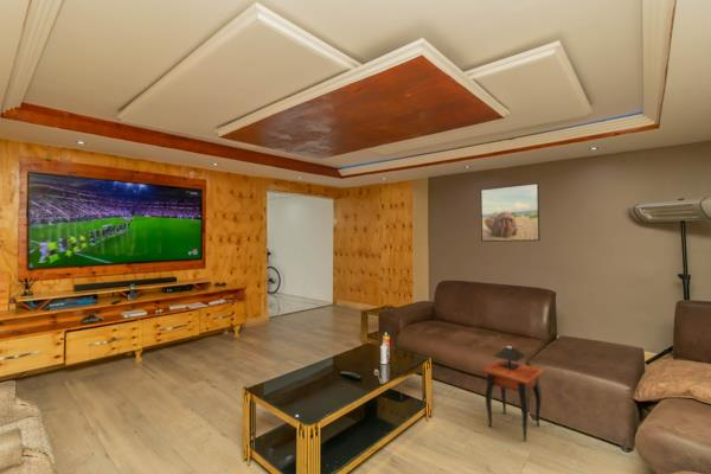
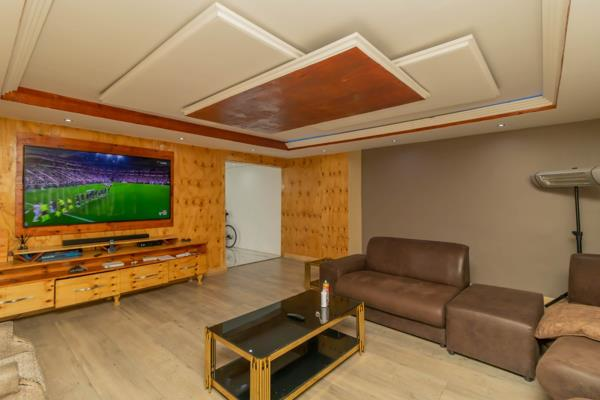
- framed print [480,181,542,243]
- side table [480,345,546,442]
